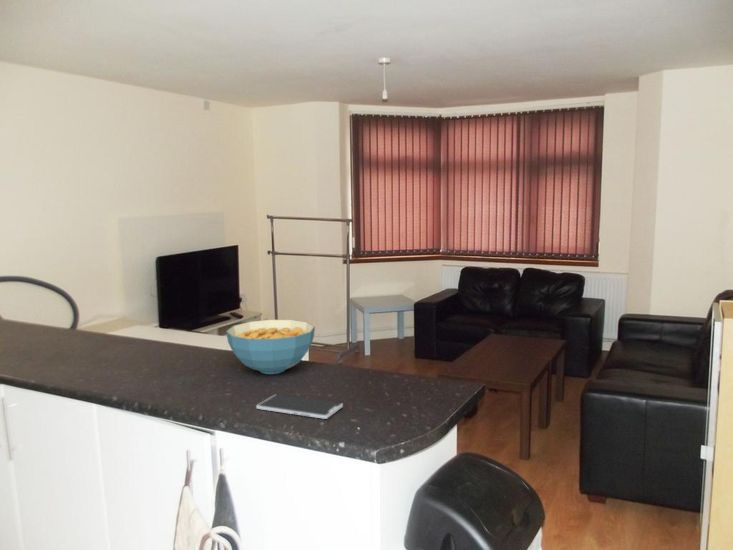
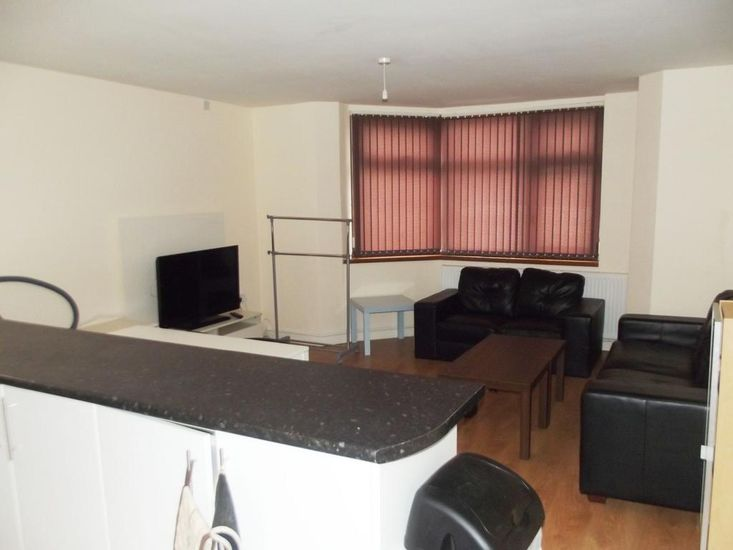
- cereal bowl [225,319,316,375]
- smartphone [255,394,344,420]
